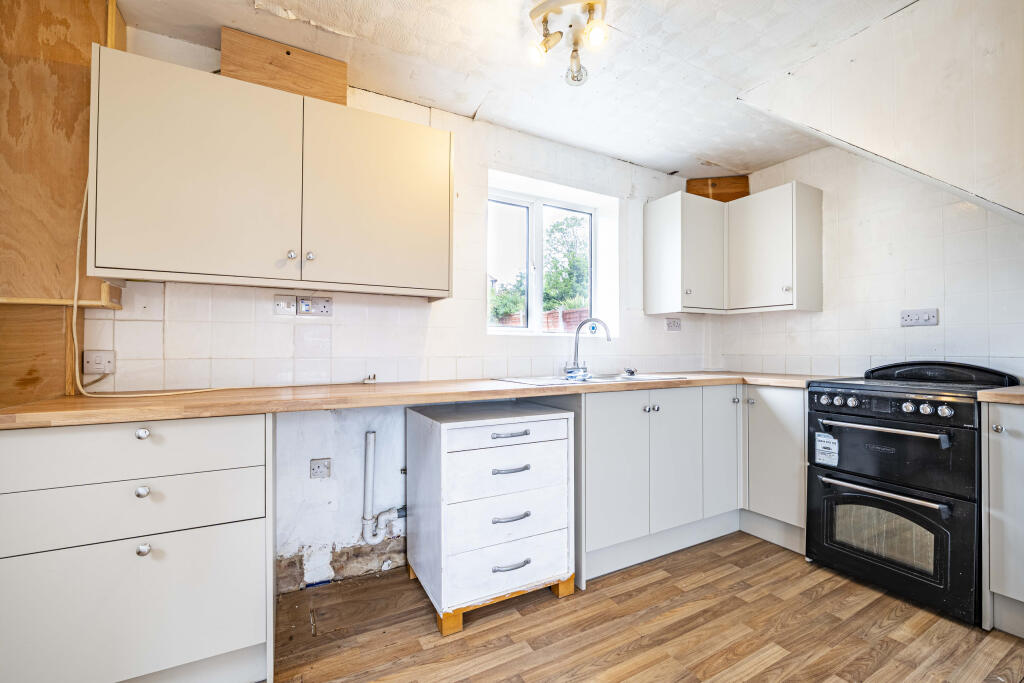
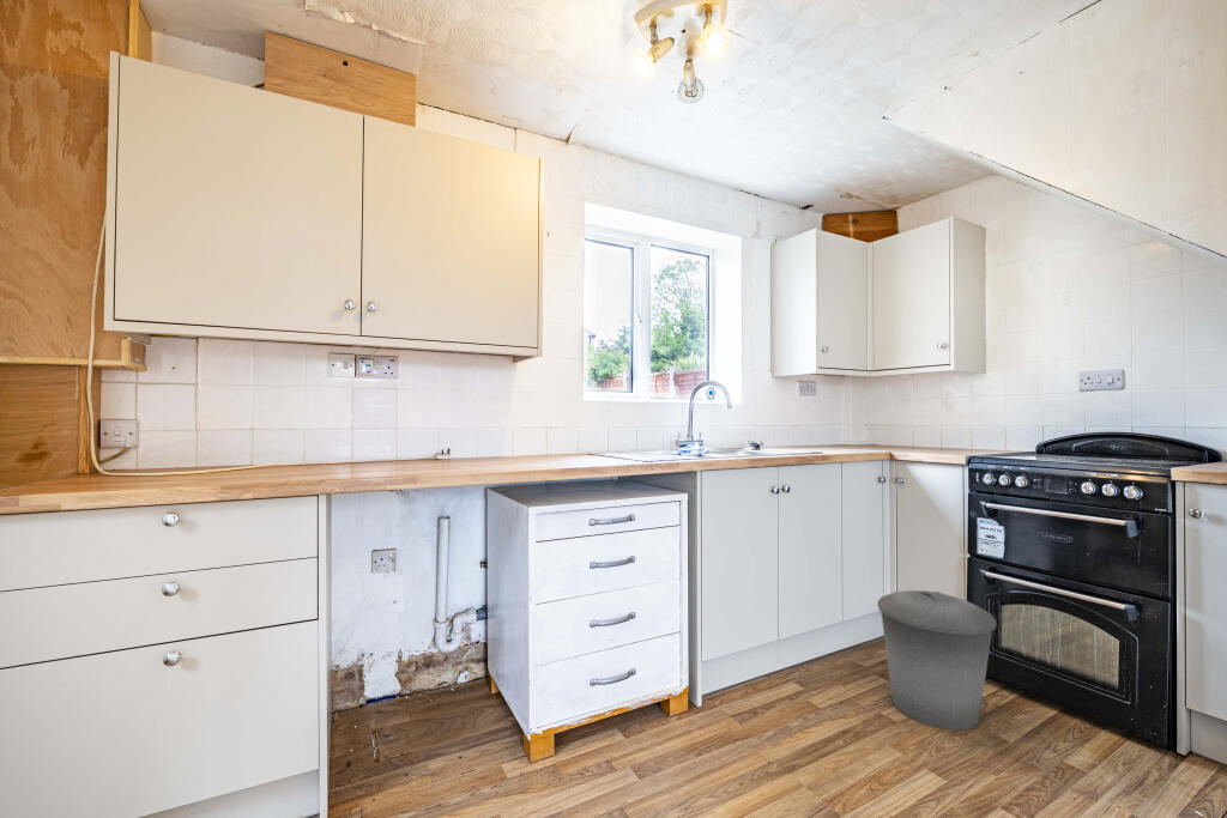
+ trash can [876,589,998,731]
